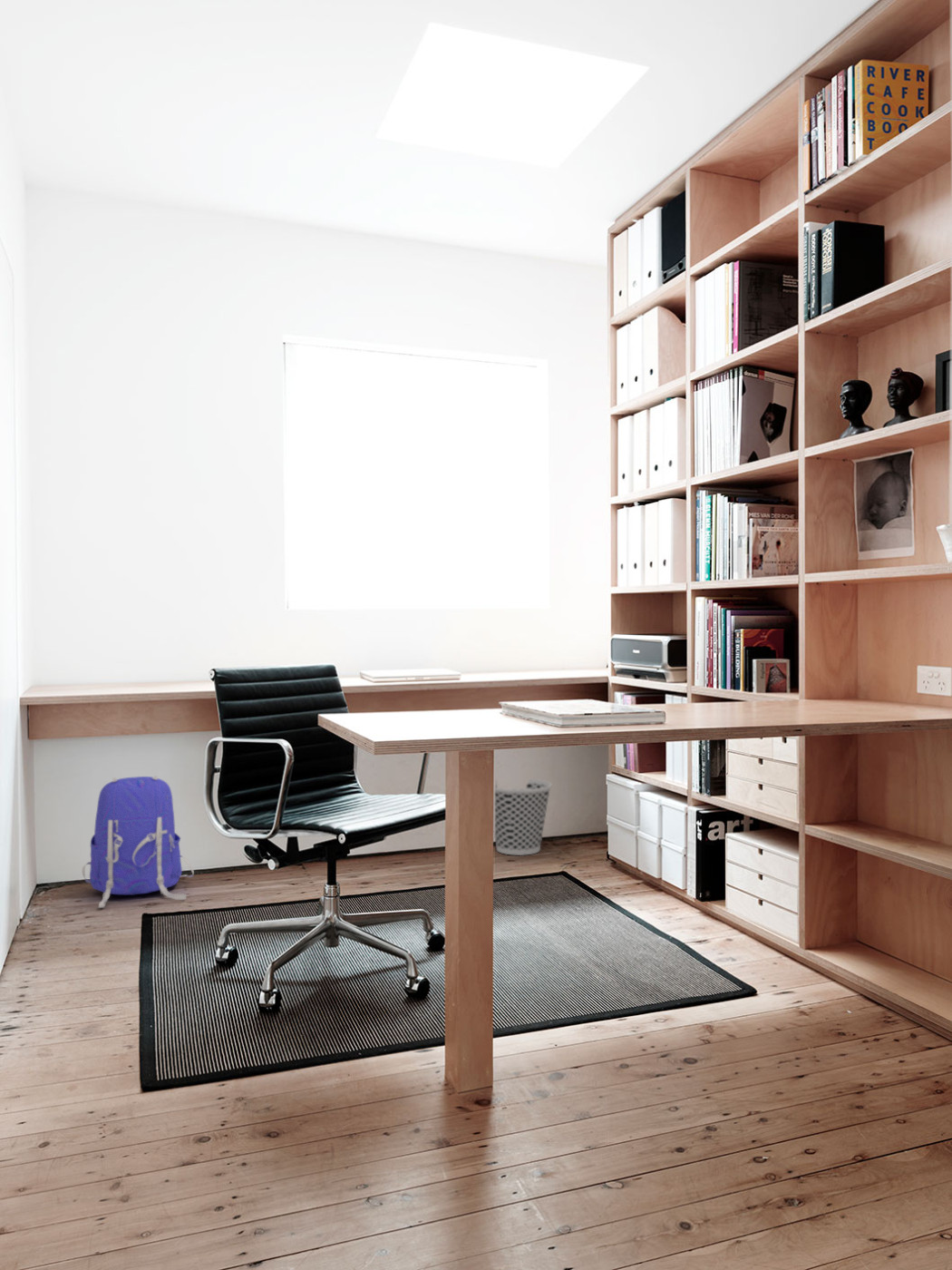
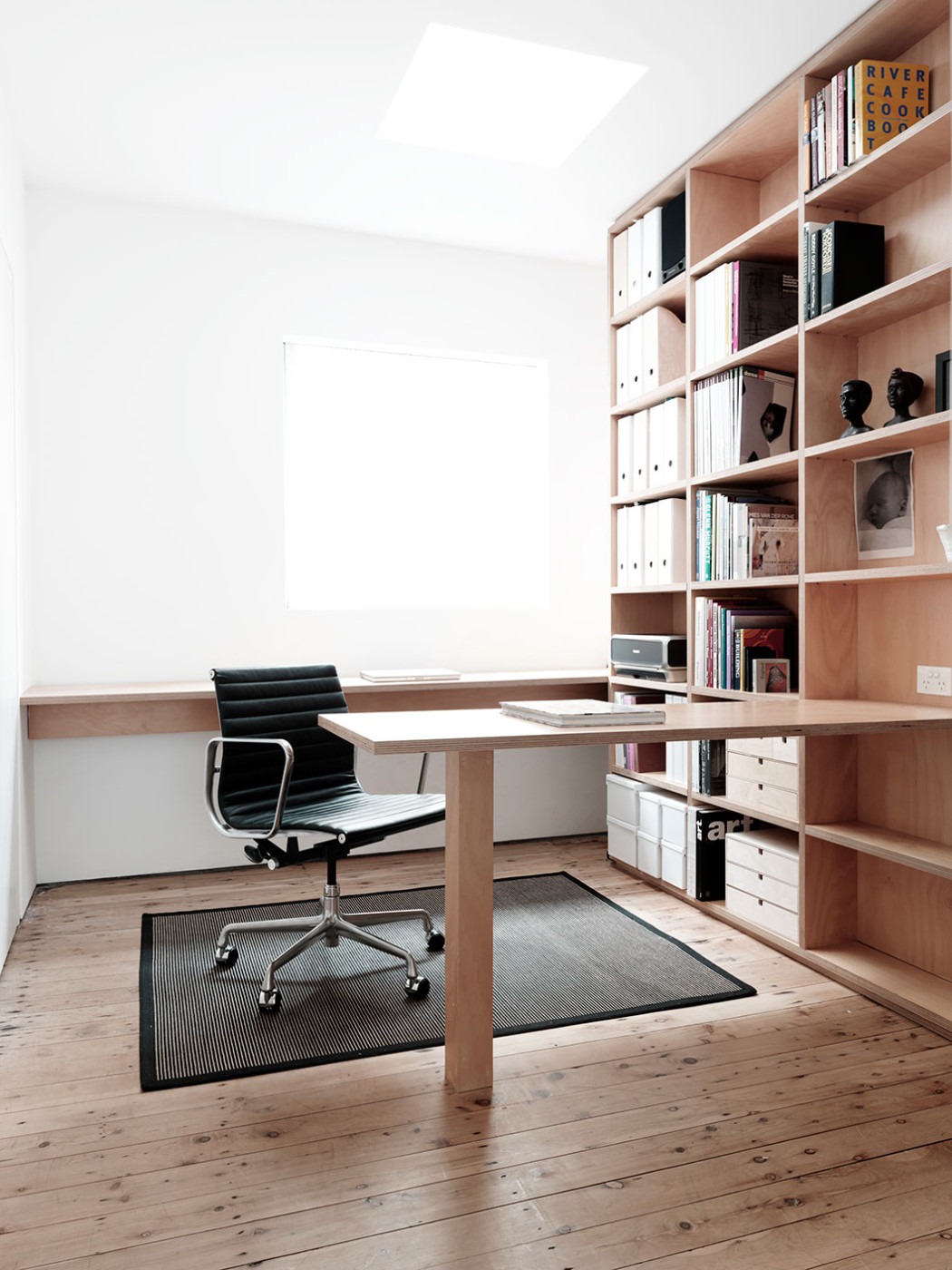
- wastebasket [494,778,552,856]
- backpack [82,775,195,909]
